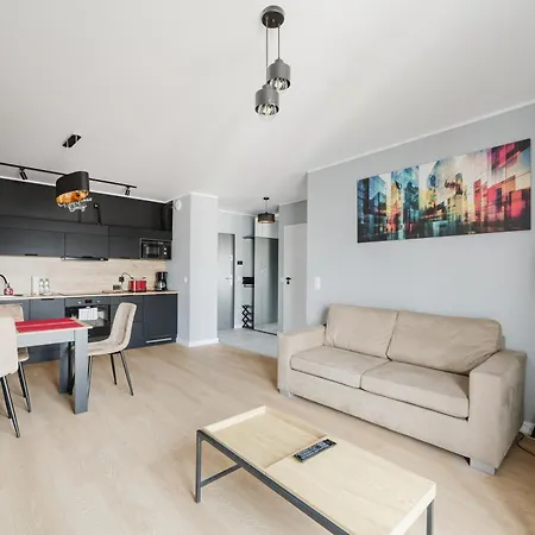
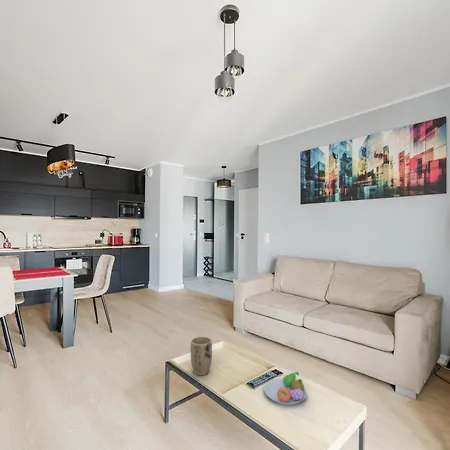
+ fruit bowl [263,371,308,406]
+ plant pot [190,336,213,377]
